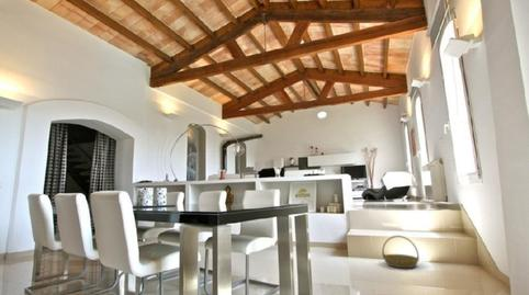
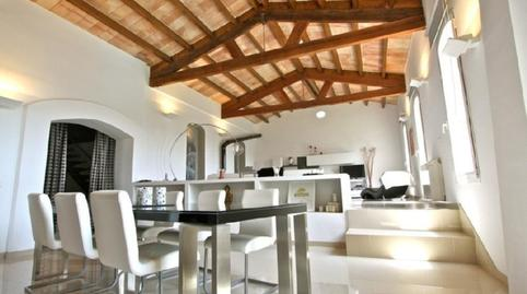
- basket [381,235,420,269]
